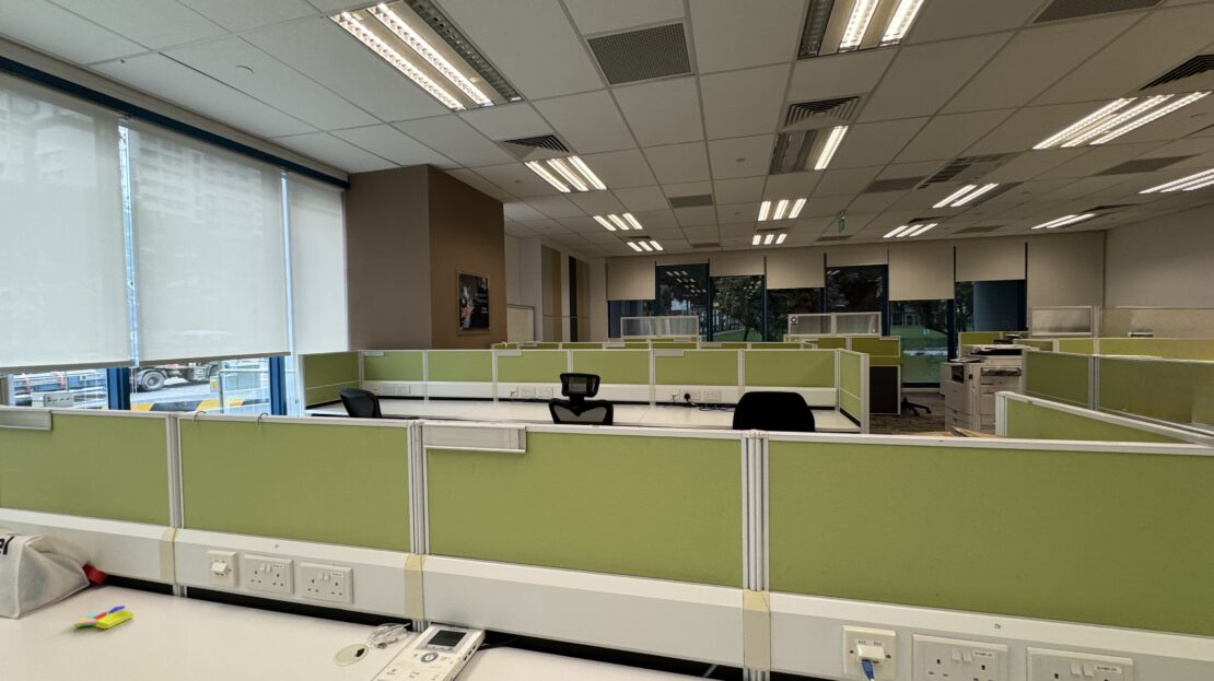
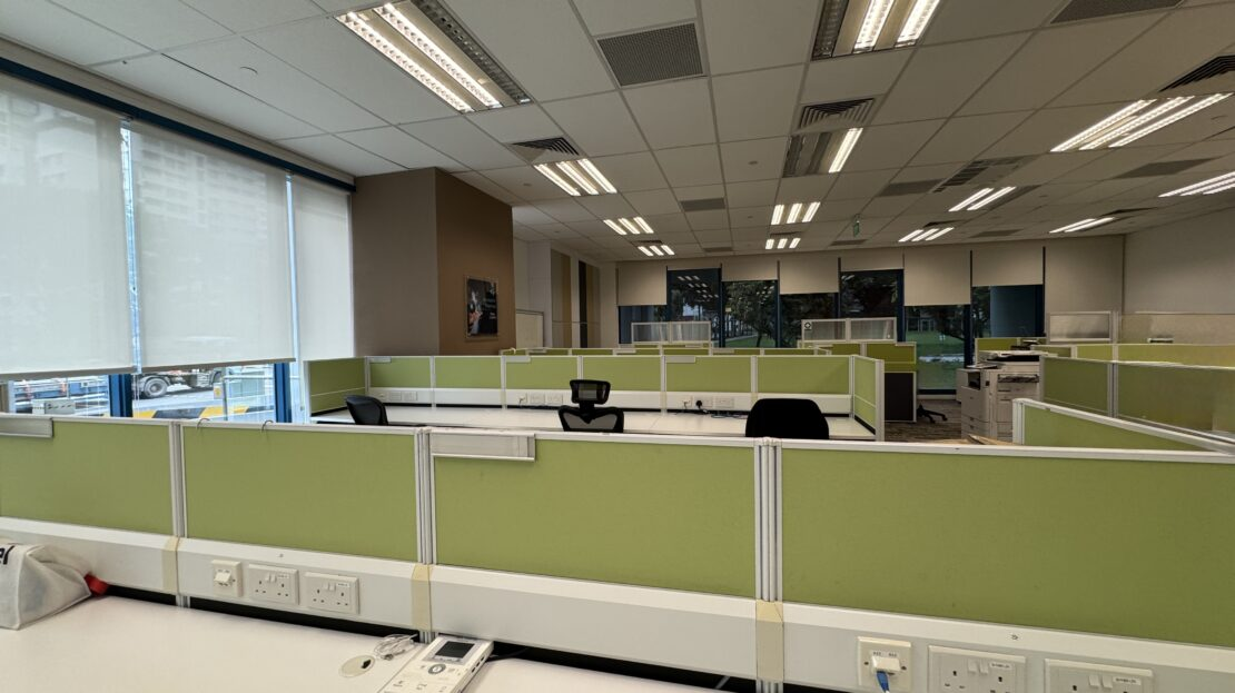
- sticky notes [73,604,135,630]
